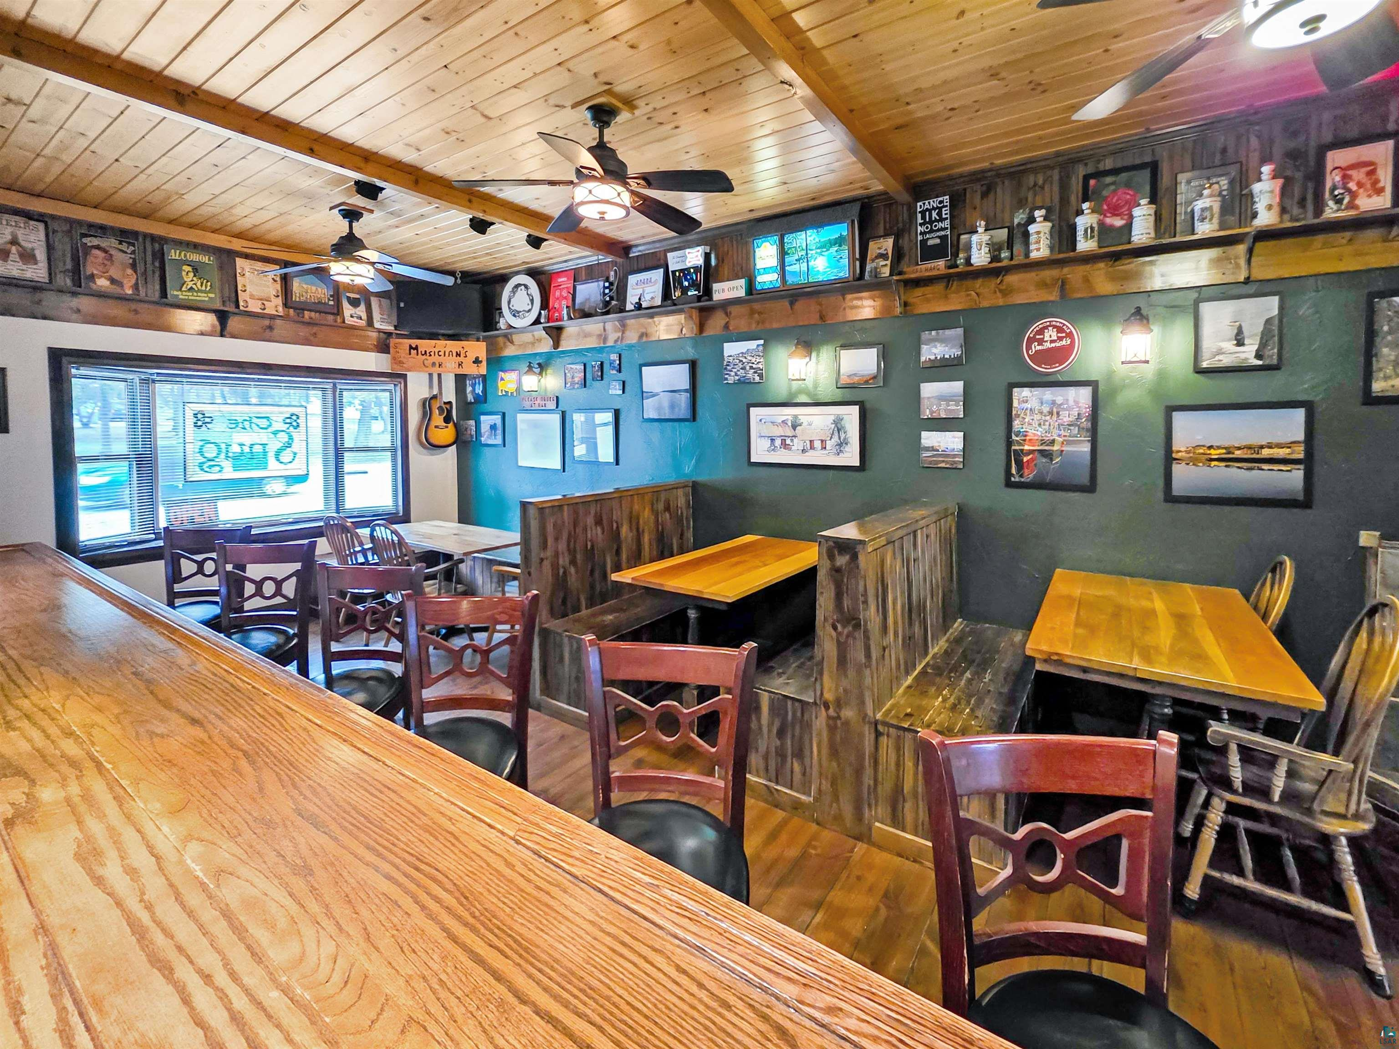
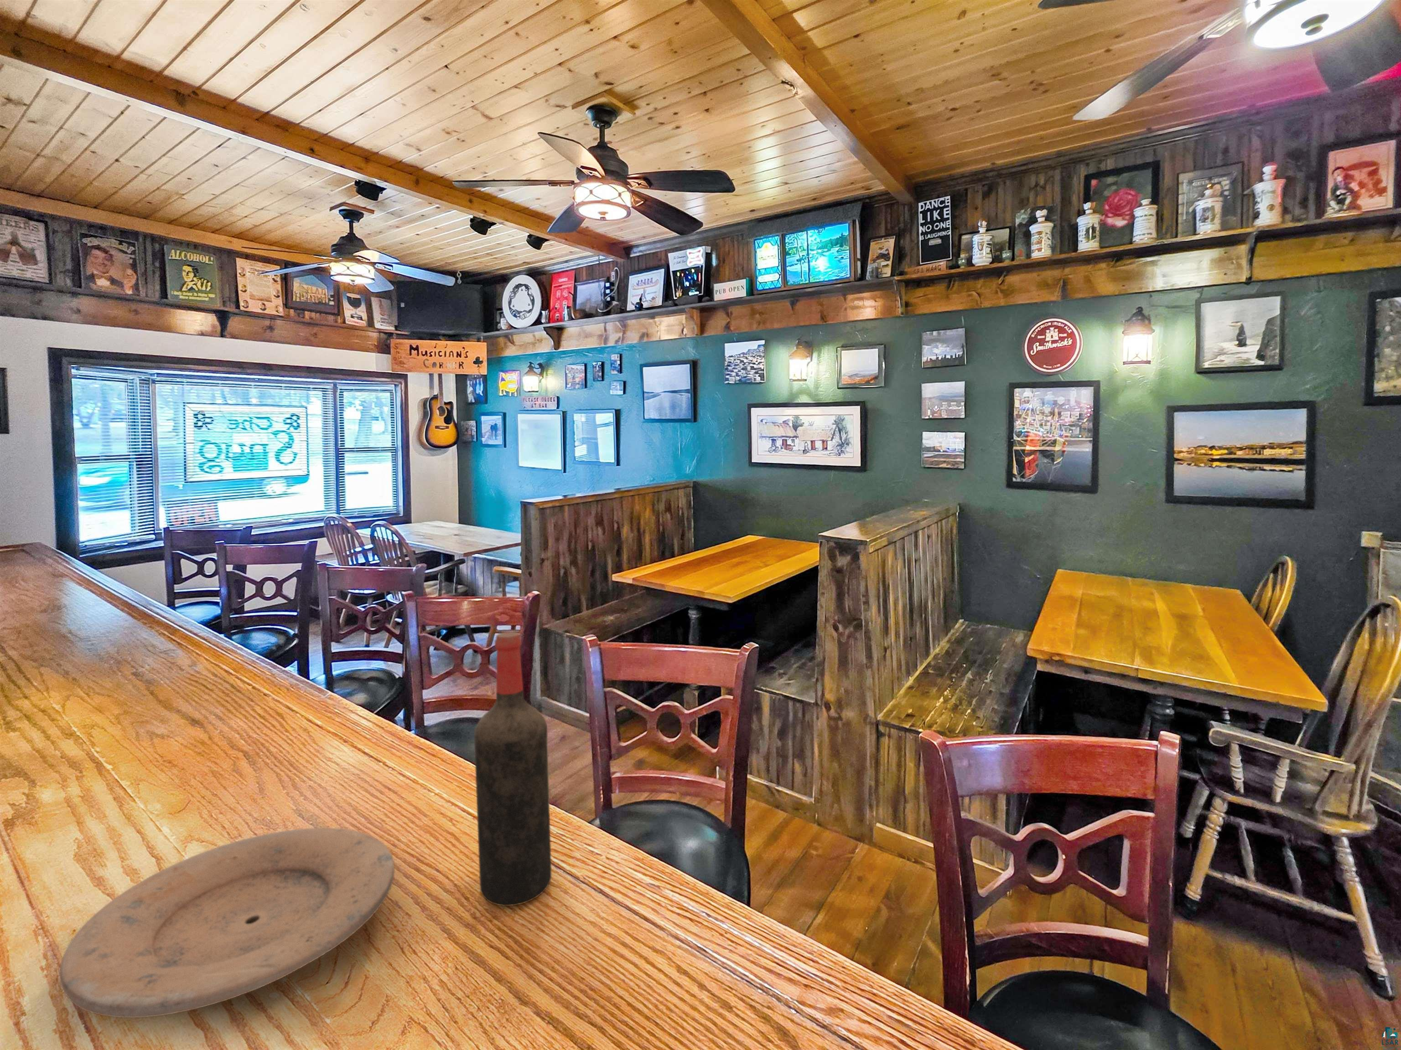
+ wine bottle [473,632,552,907]
+ plate [60,827,395,1018]
